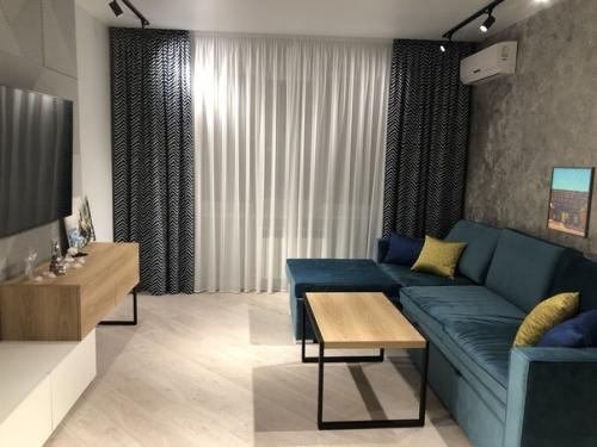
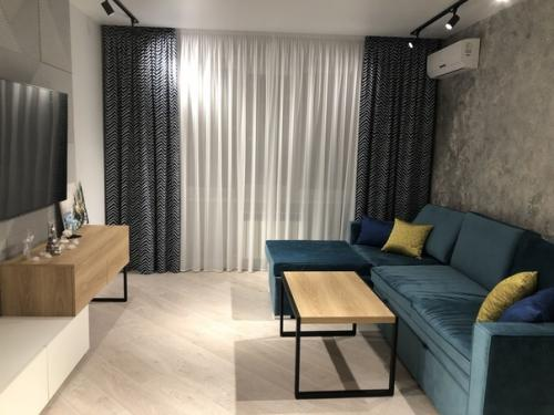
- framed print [544,164,597,240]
